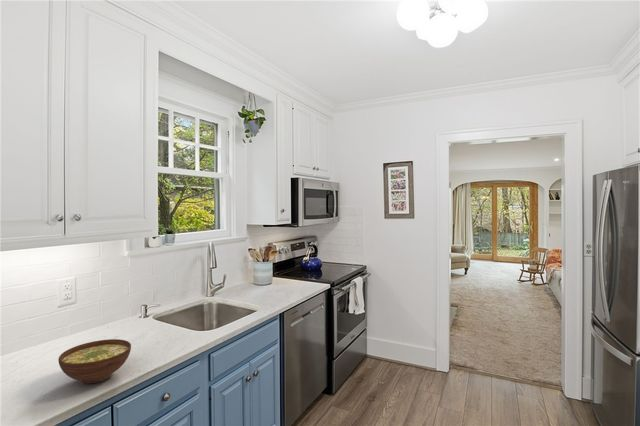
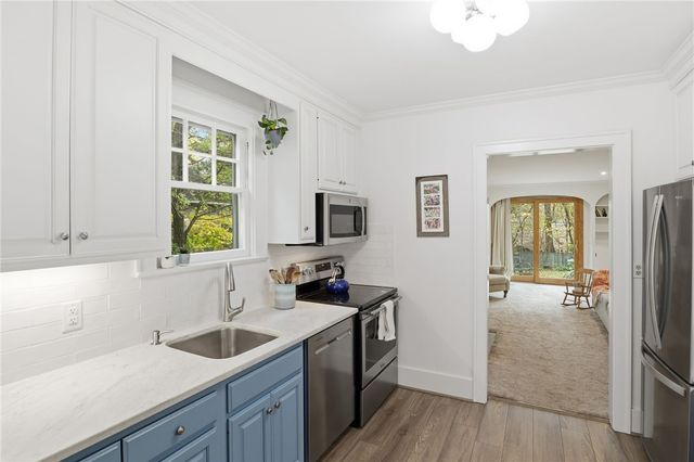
- bowl [57,338,132,384]
